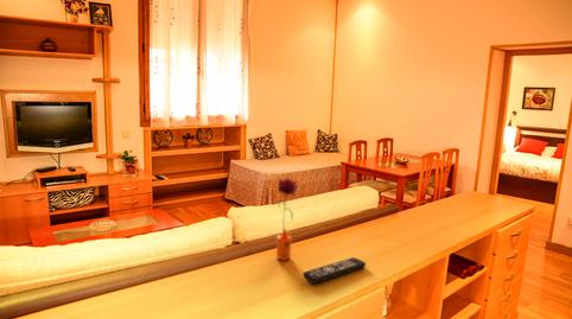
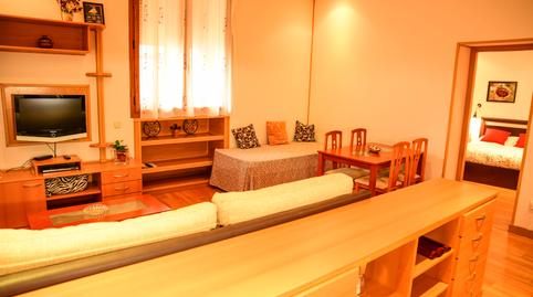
- flower [275,177,300,262]
- remote control [301,256,367,285]
